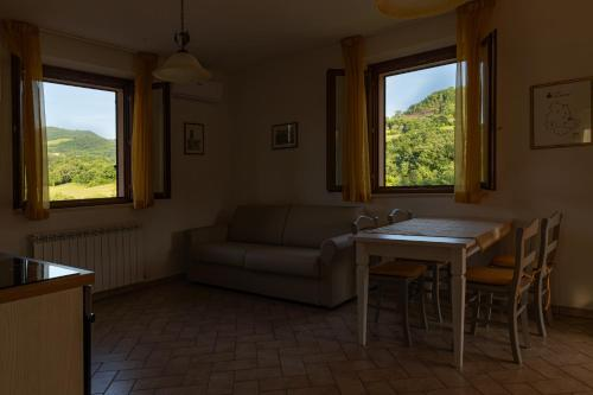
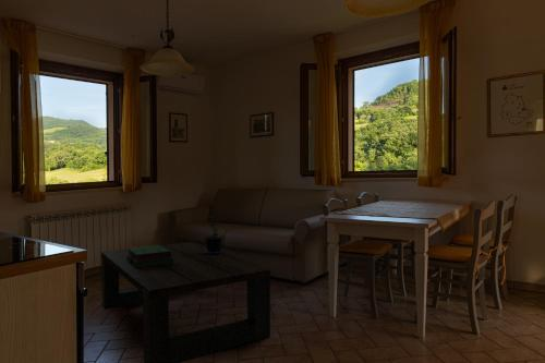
+ stack of books [125,244,173,268]
+ potted plant [199,215,226,255]
+ coffee table [100,241,271,363]
